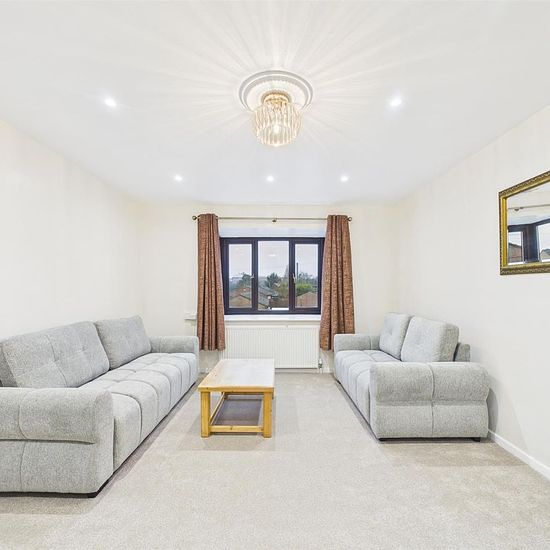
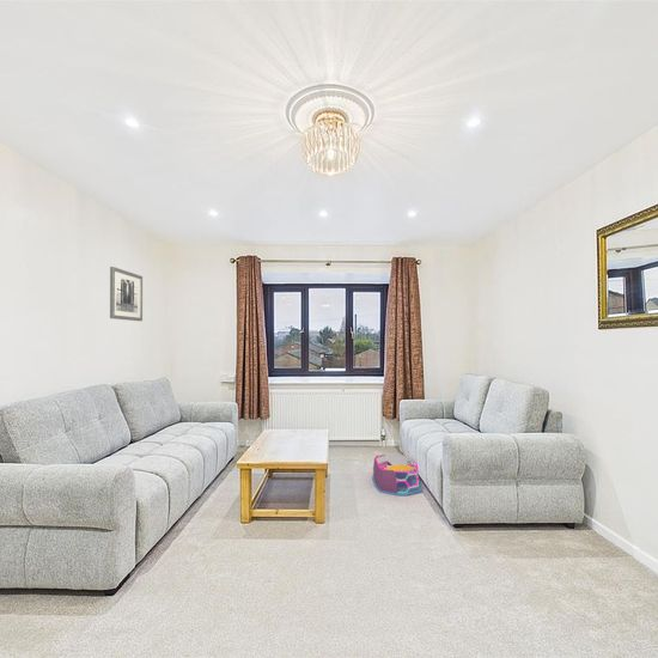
+ wall art [109,266,144,322]
+ storage bin [371,452,424,498]
